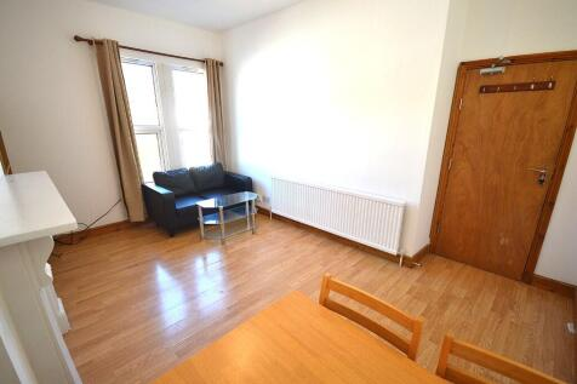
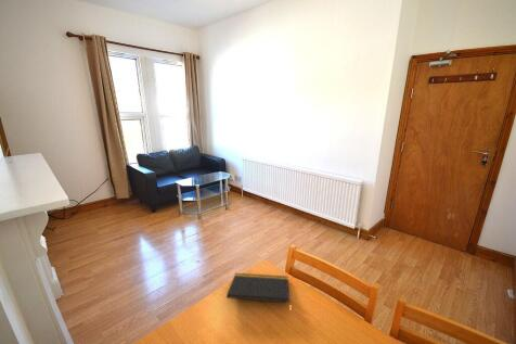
+ notepad [225,272,292,304]
